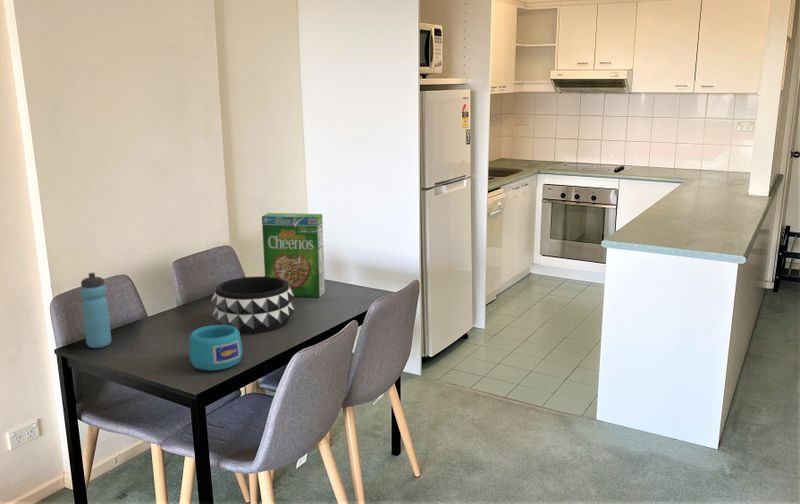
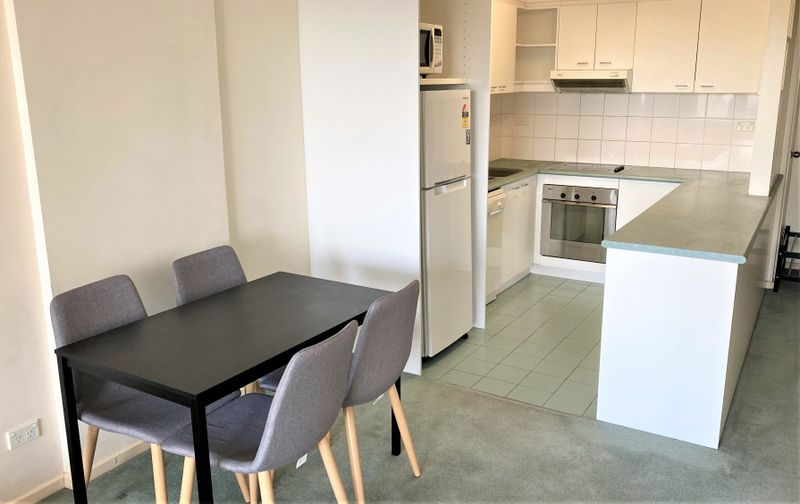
- water bottle [80,272,112,349]
- cereal box [261,212,326,299]
- decorative bowl [210,276,295,334]
- cup [188,324,243,372]
